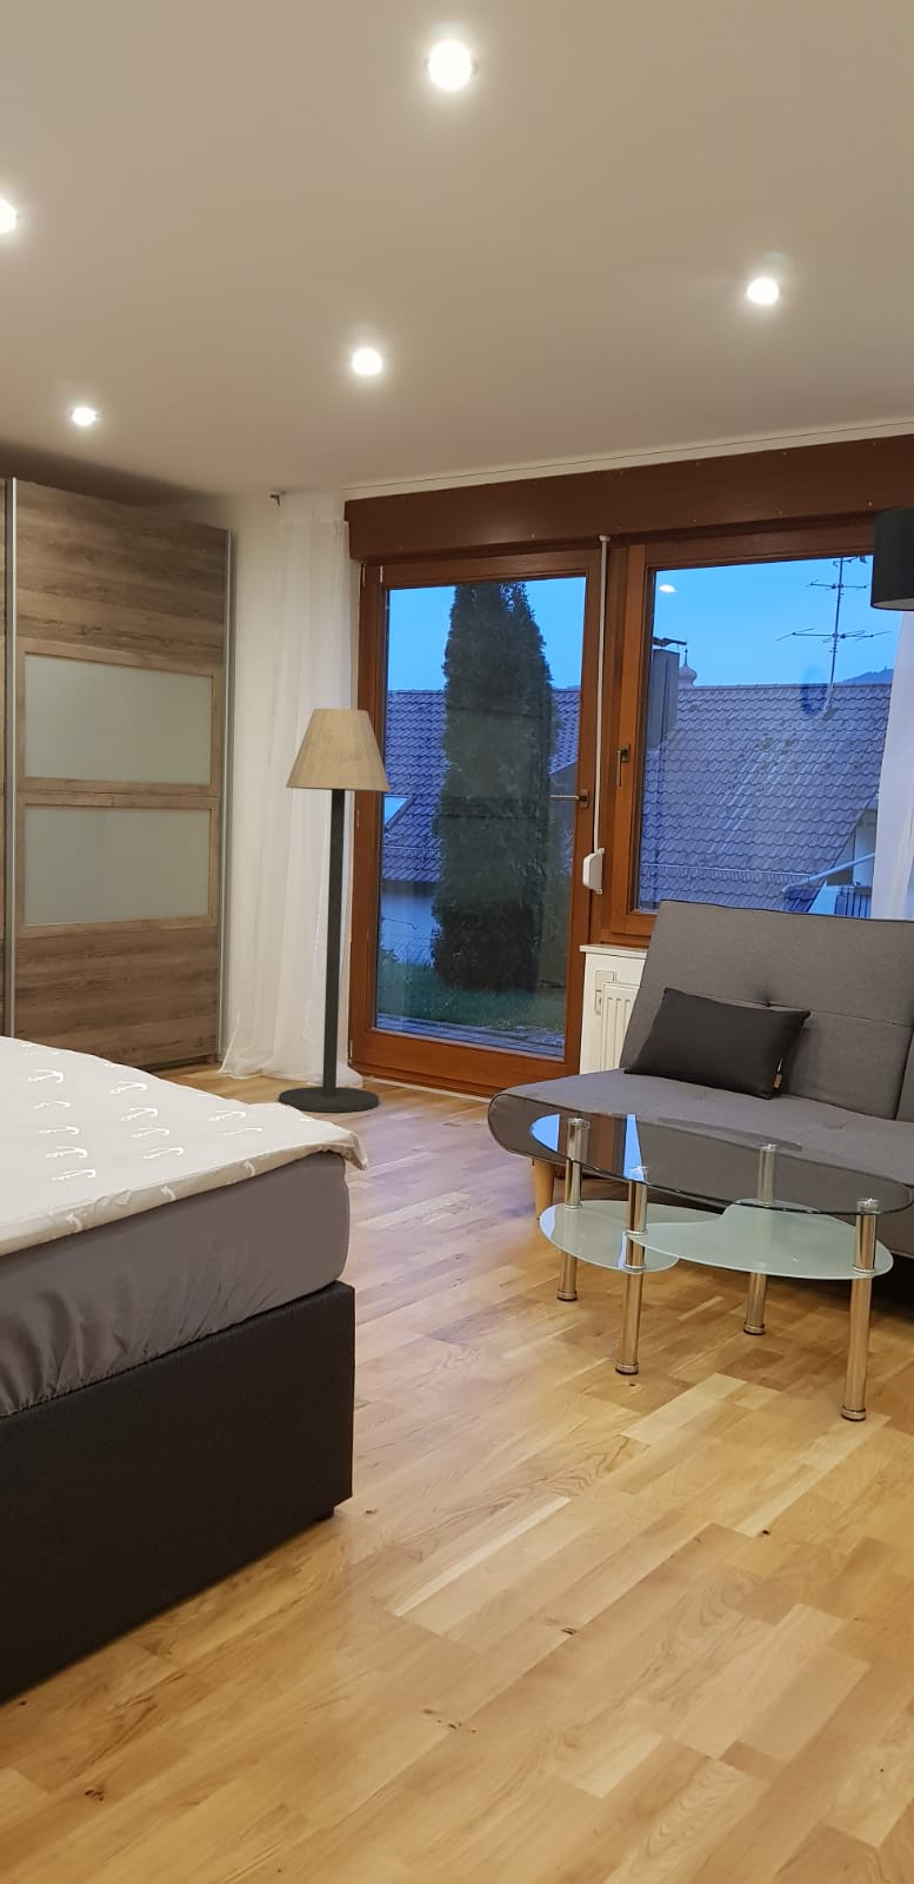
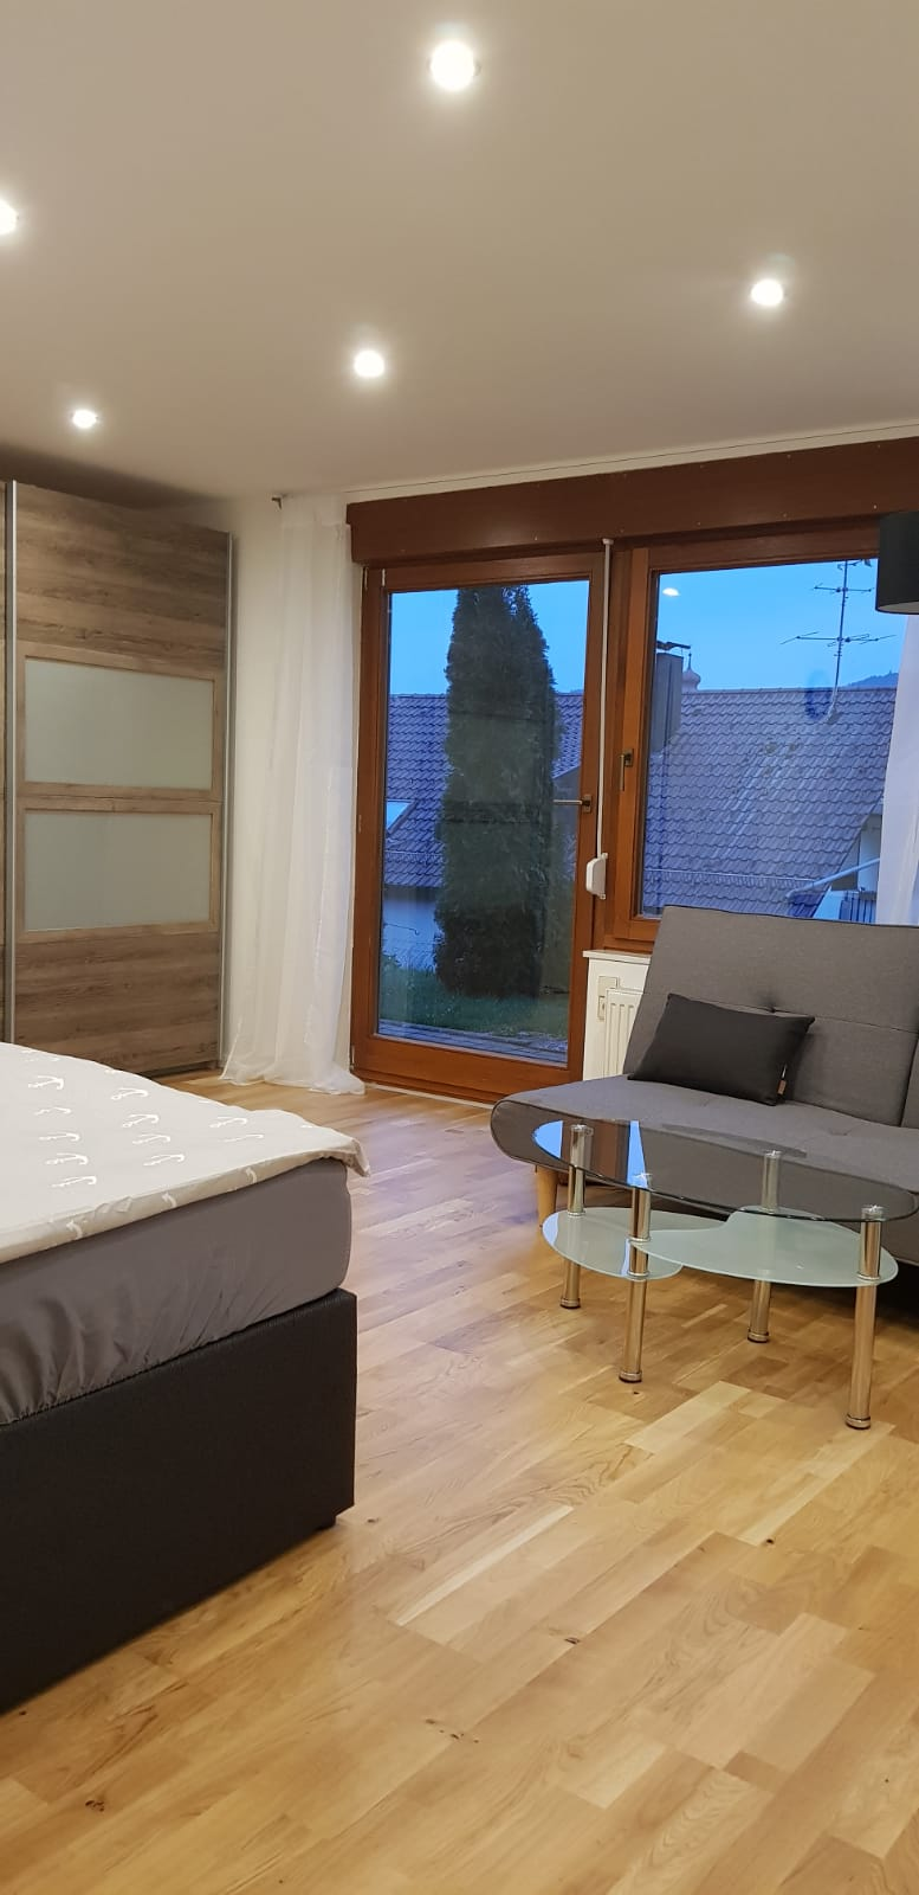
- floor lamp [277,708,392,1113]
